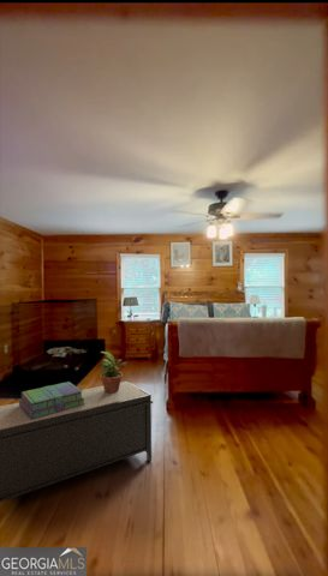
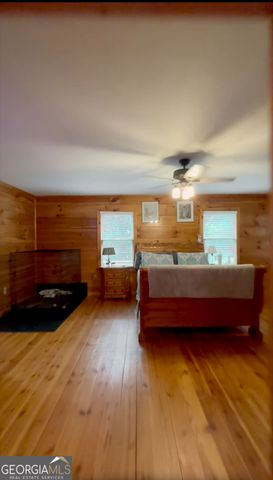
- potted plant [99,350,129,394]
- stack of books [18,380,85,420]
- bench [0,380,154,504]
